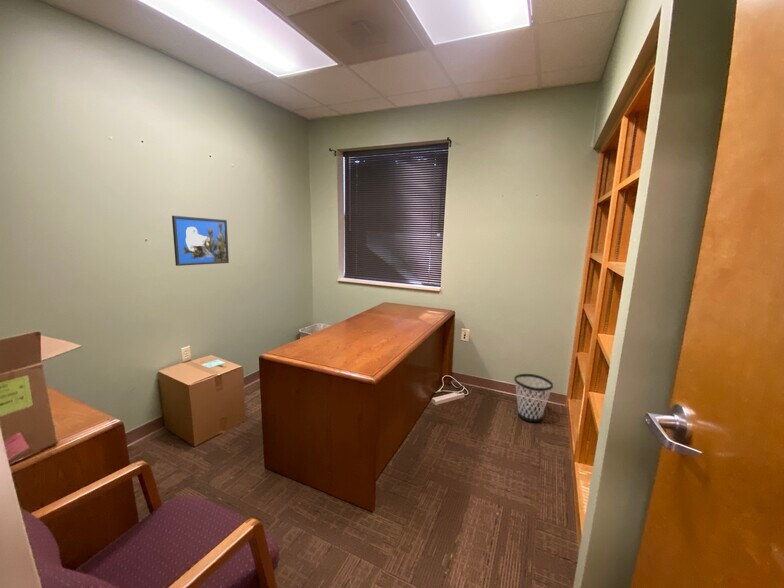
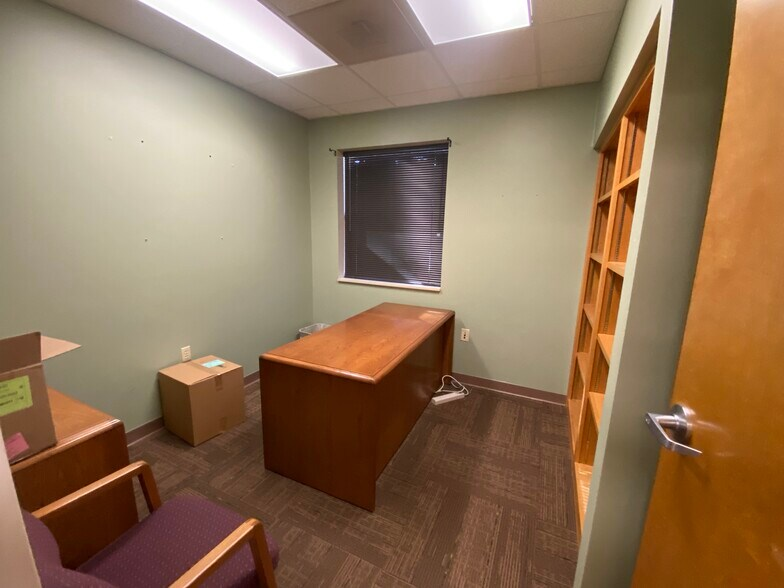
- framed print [171,215,230,267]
- wastebasket [513,373,554,423]
